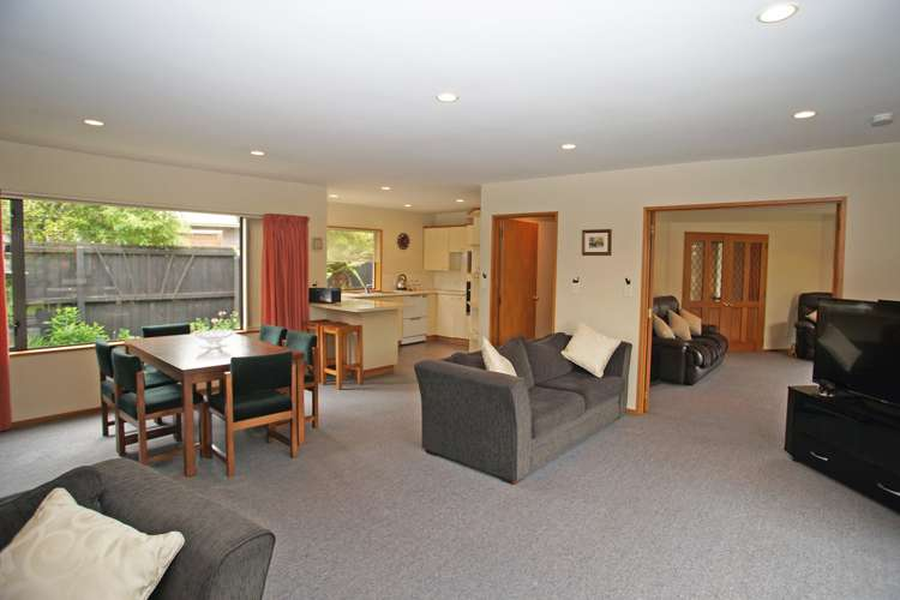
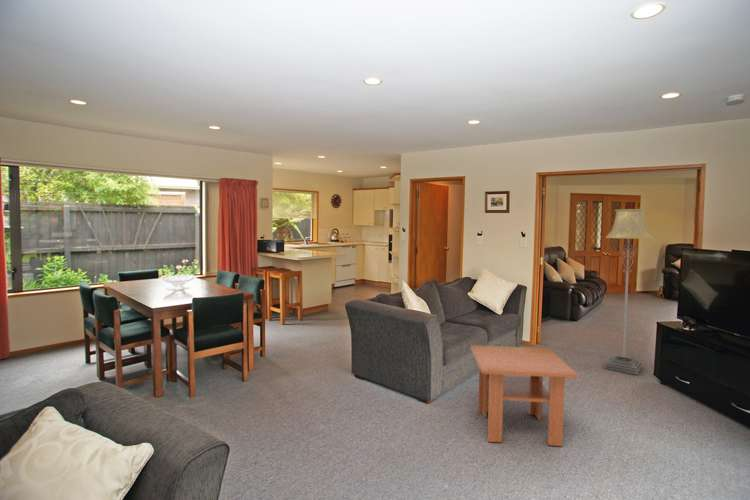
+ floor lamp [603,208,654,376]
+ coffee table [470,344,579,447]
